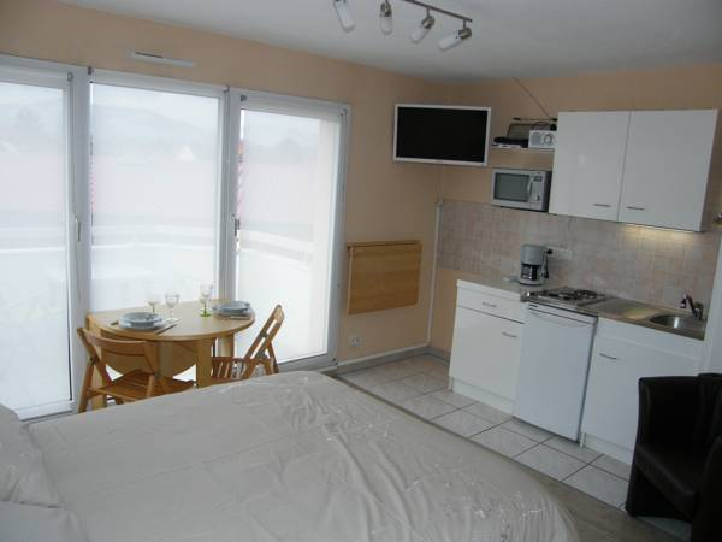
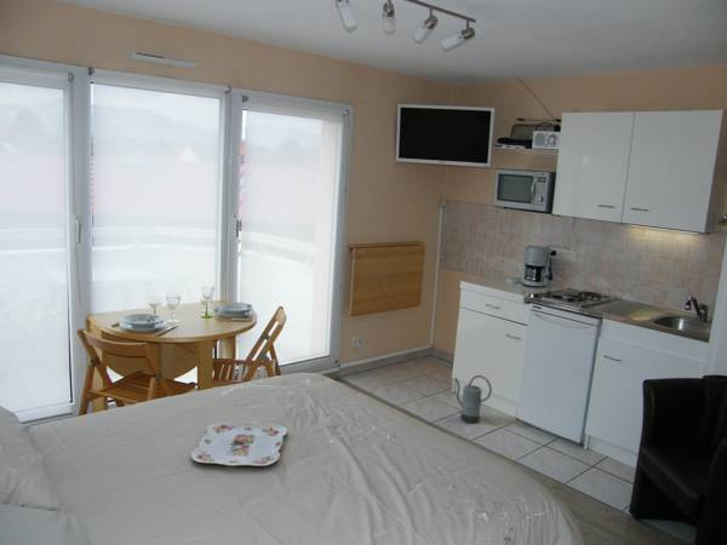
+ serving tray [189,420,288,467]
+ watering can [453,374,493,424]
